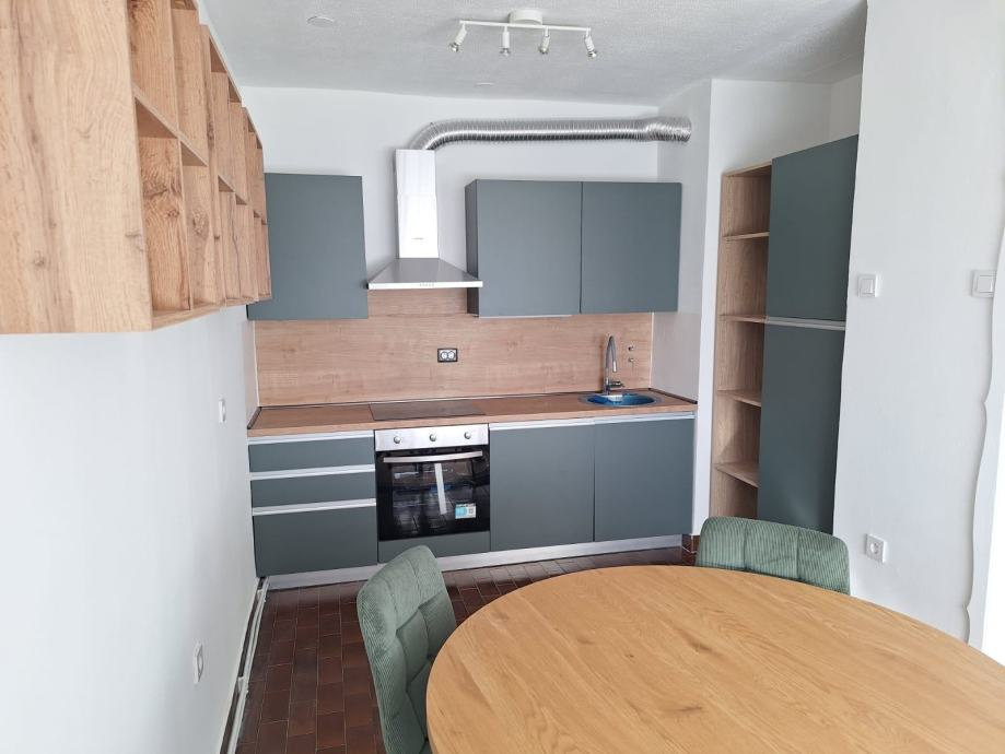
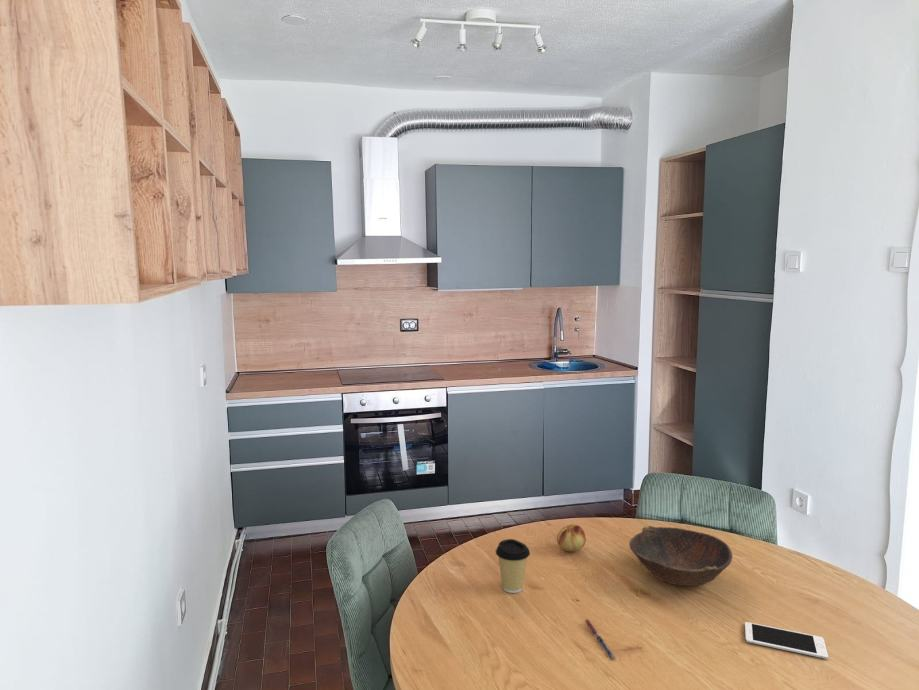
+ cell phone [744,621,829,660]
+ fruit [556,523,587,553]
+ bowl [628,525,734,587]
+ pen [584,618,616,660]
+ coffee cup [495,538,531,594]
